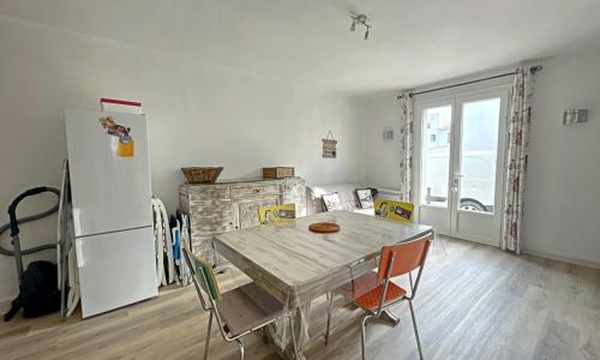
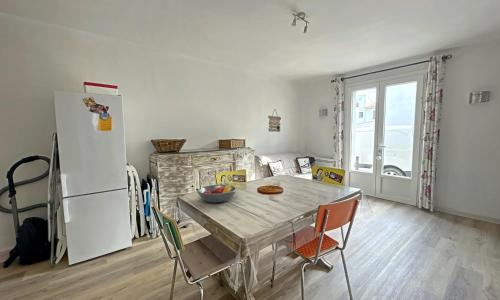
+ fruit bowl [196,183,238,204]
